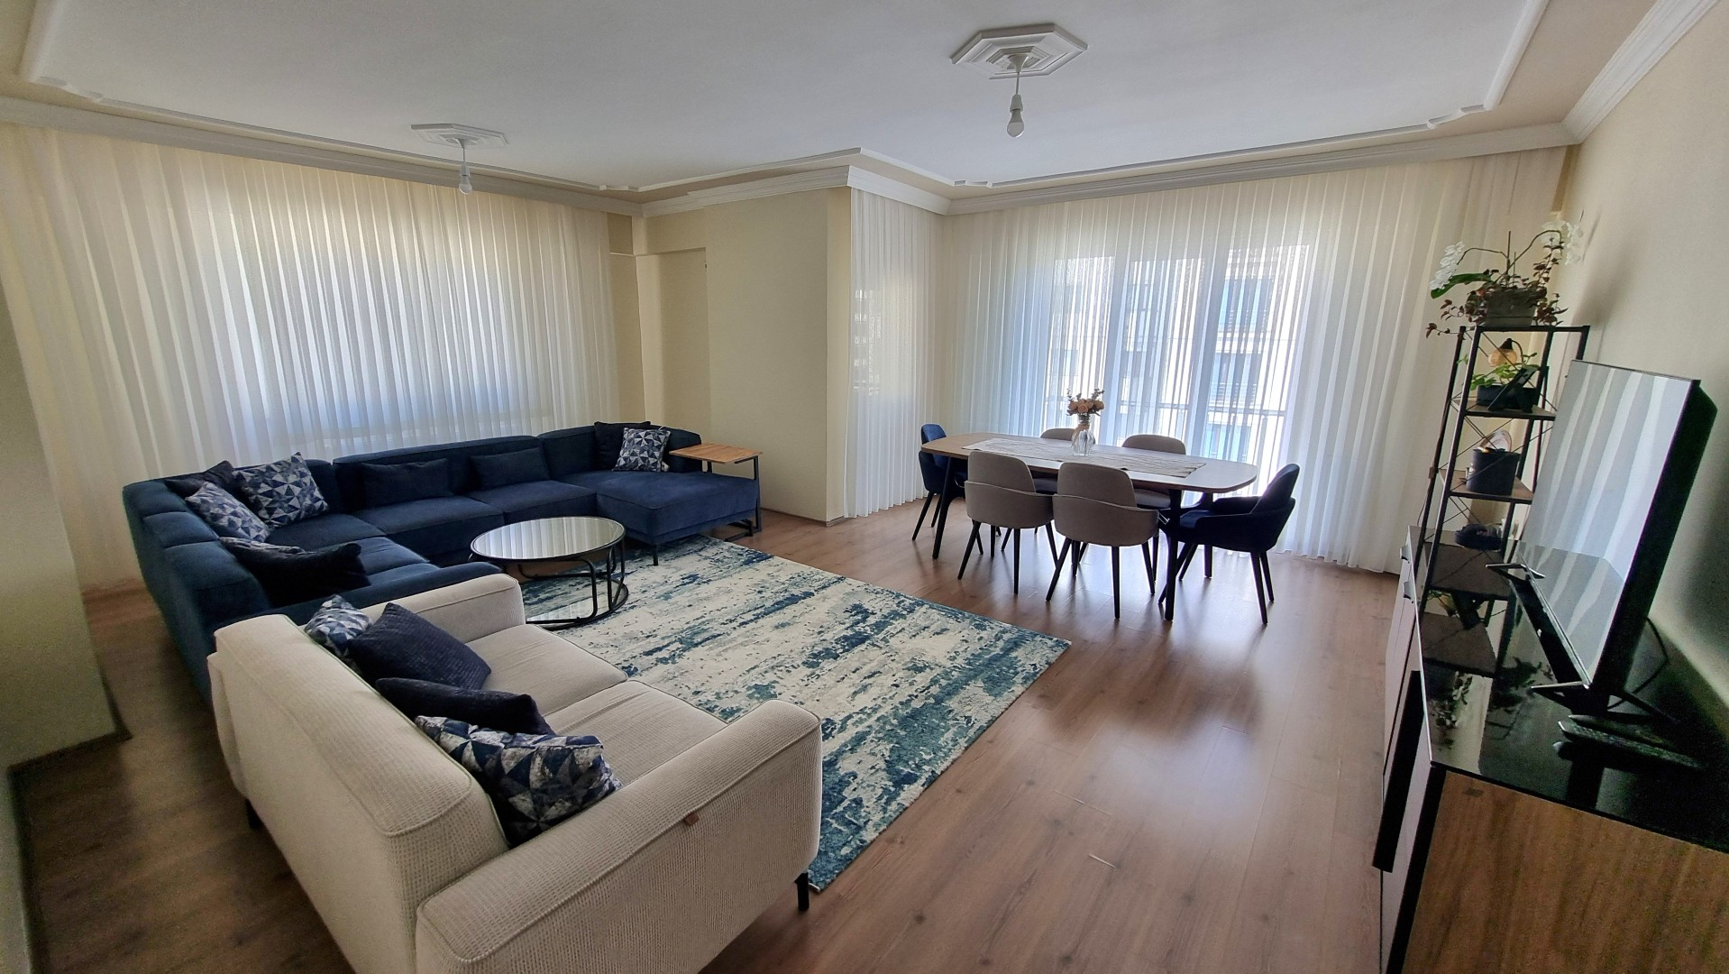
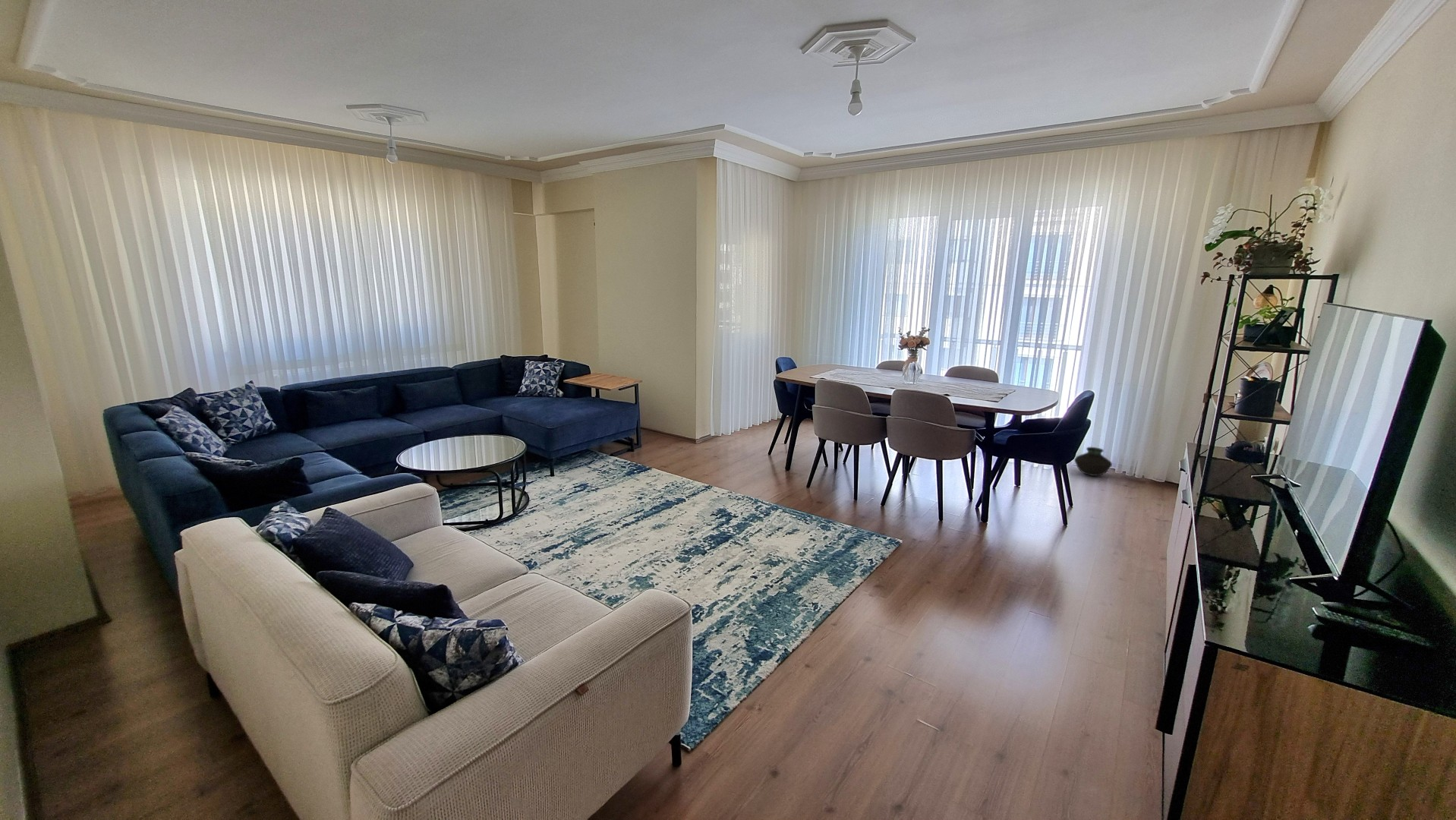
+ vase [1073,446,1113,477]
